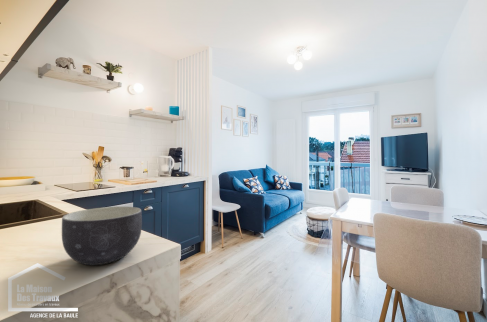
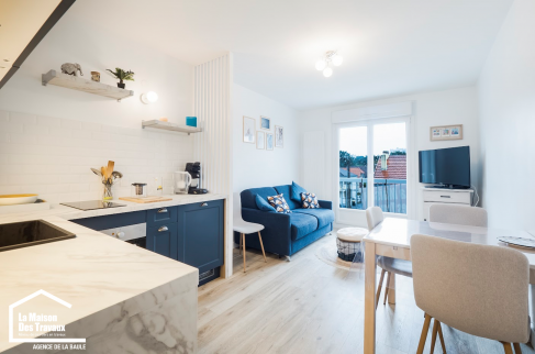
- bowl [61,206,143,266]
